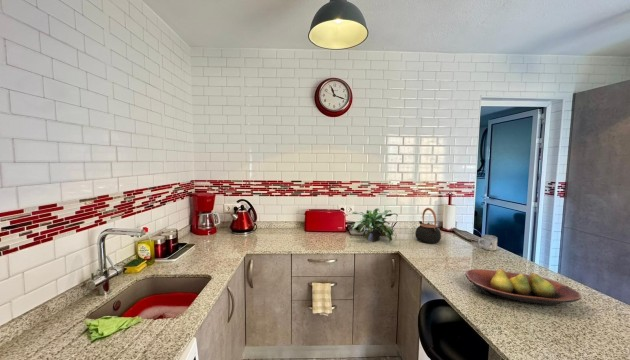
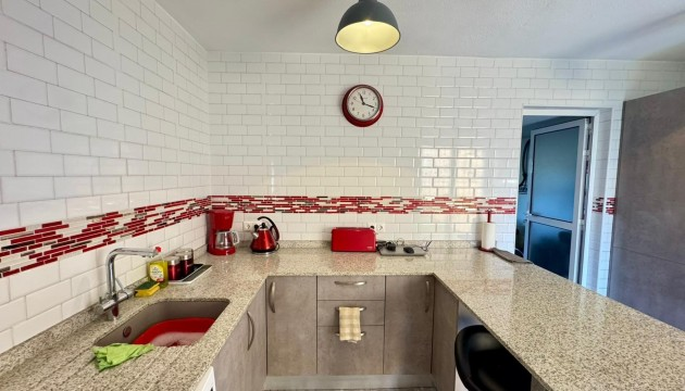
- fruit bowl [465,268,582,307]
- potted plant [350,207,399,243]
- teapot [415,207,442,245]
- mug [477,234,498,252]
